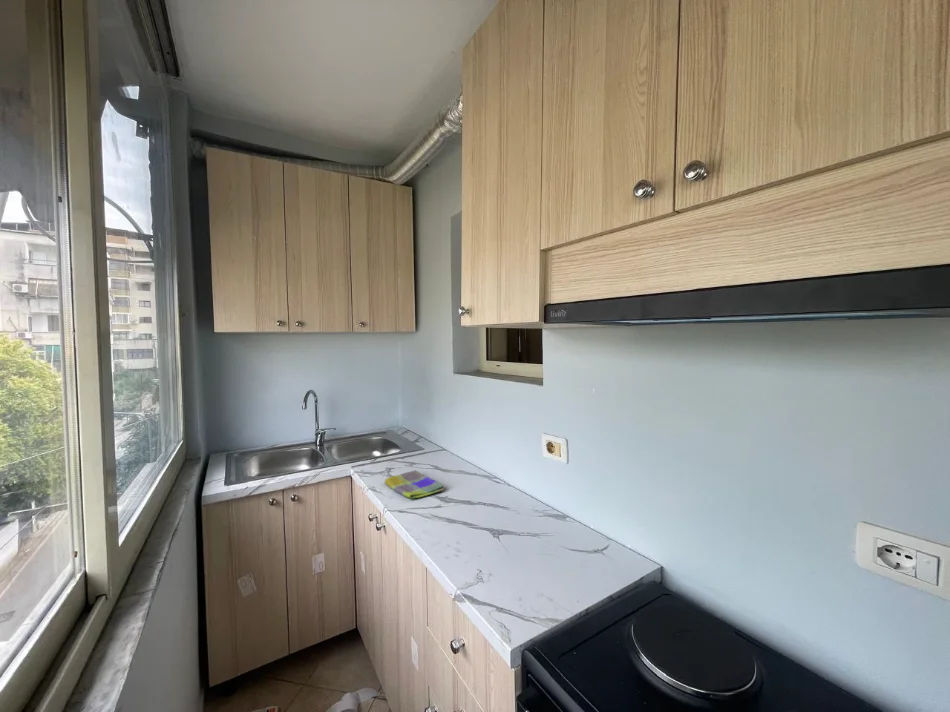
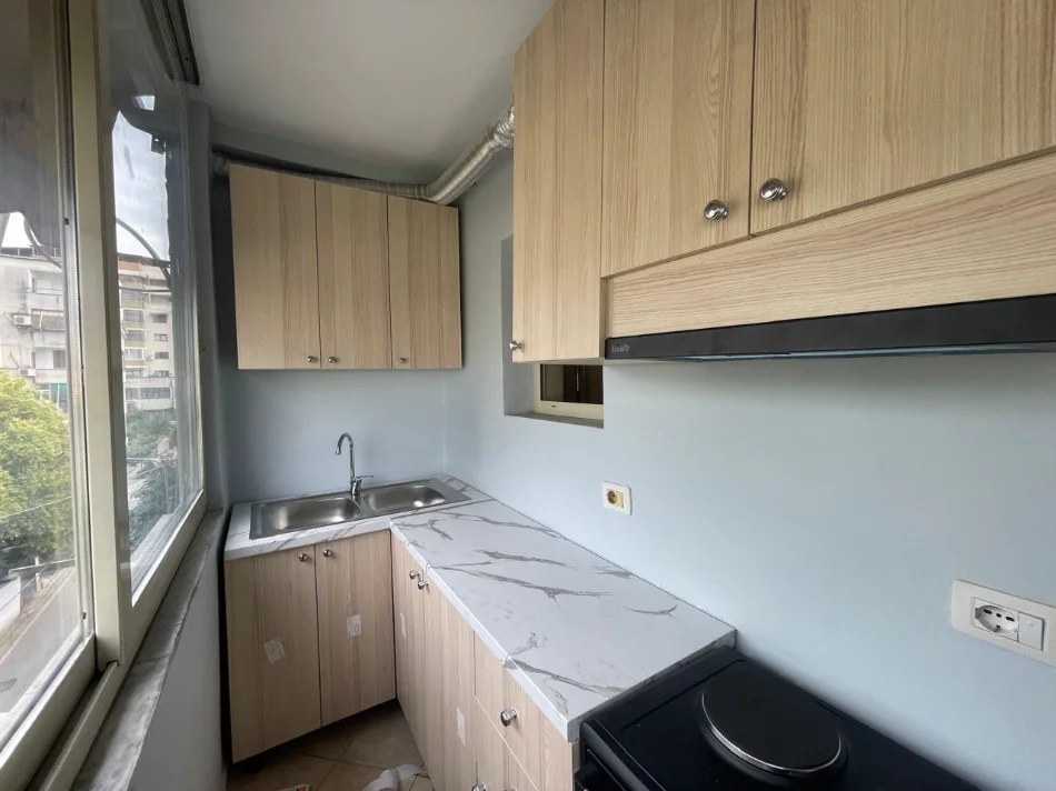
- dish towel [384,469,445,499]
